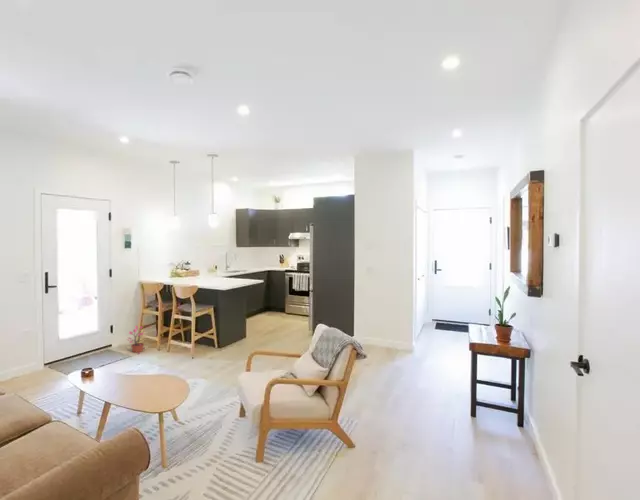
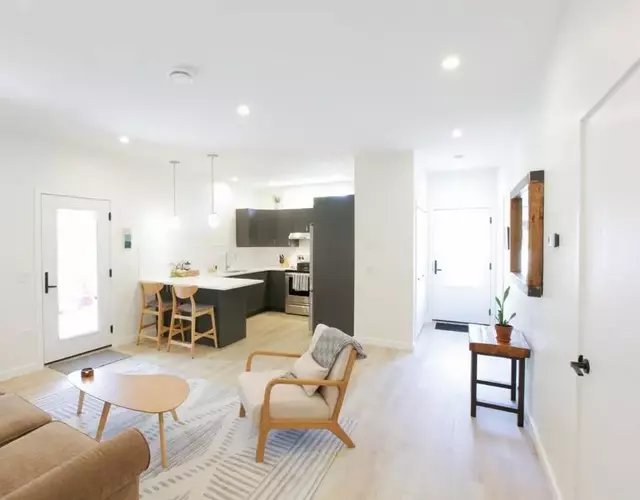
- potted plant [126,325,145,355]
